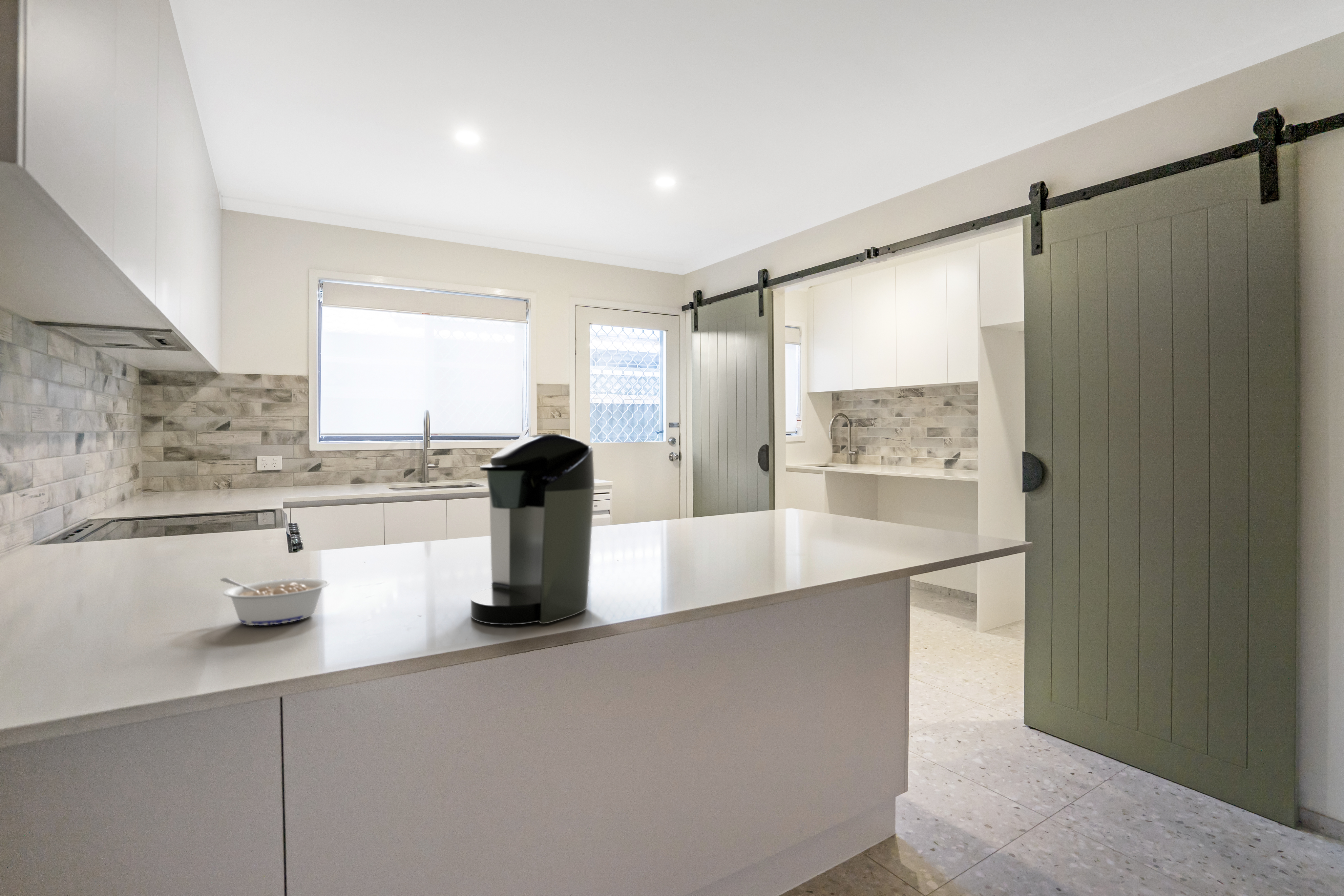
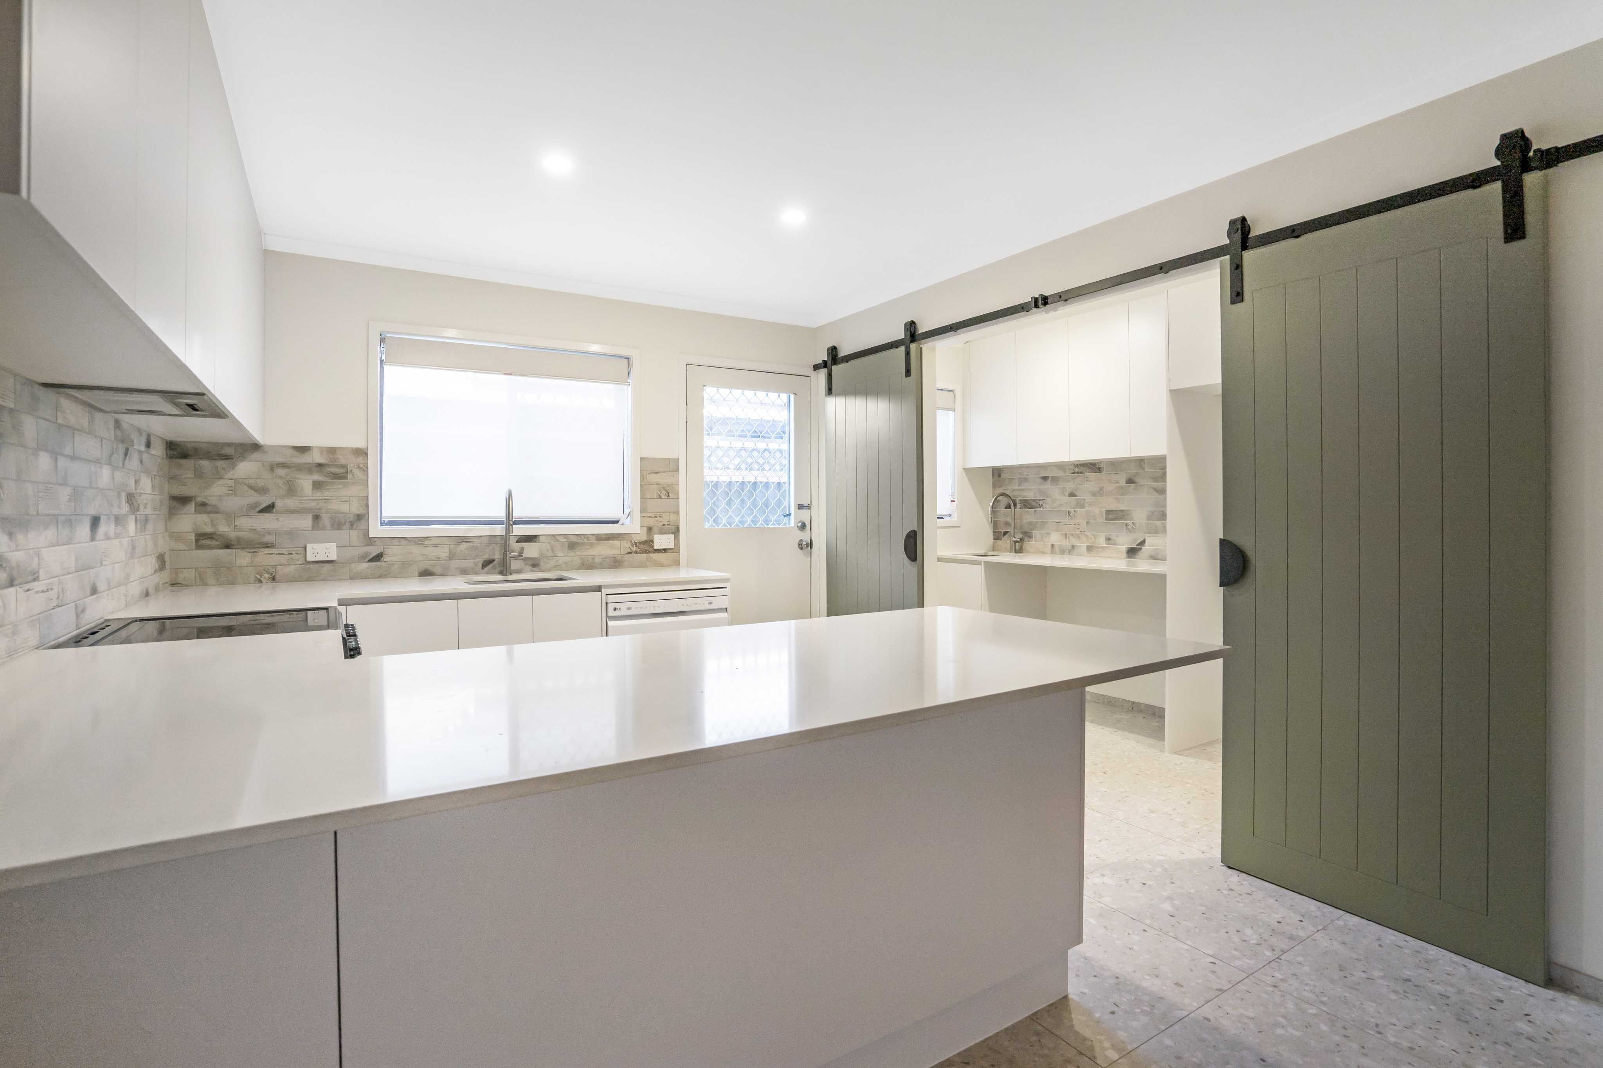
- coffee maker [471,433,595,625]
- legume [220,577,329,626]
